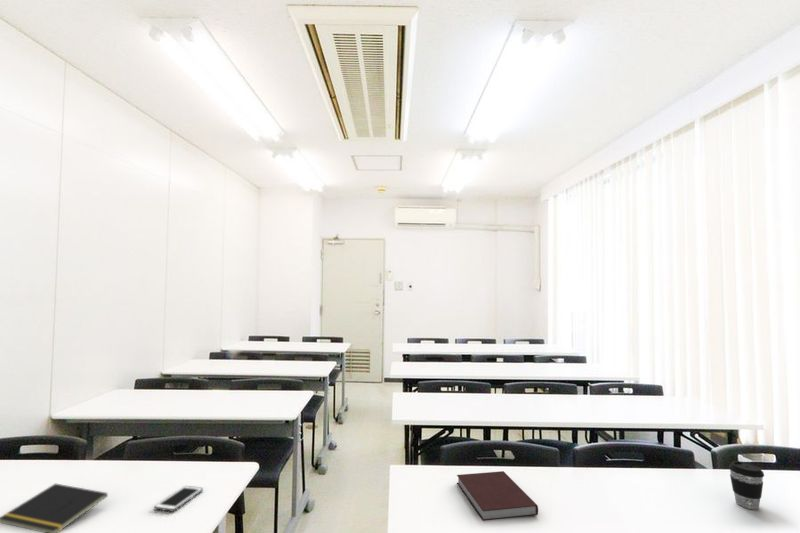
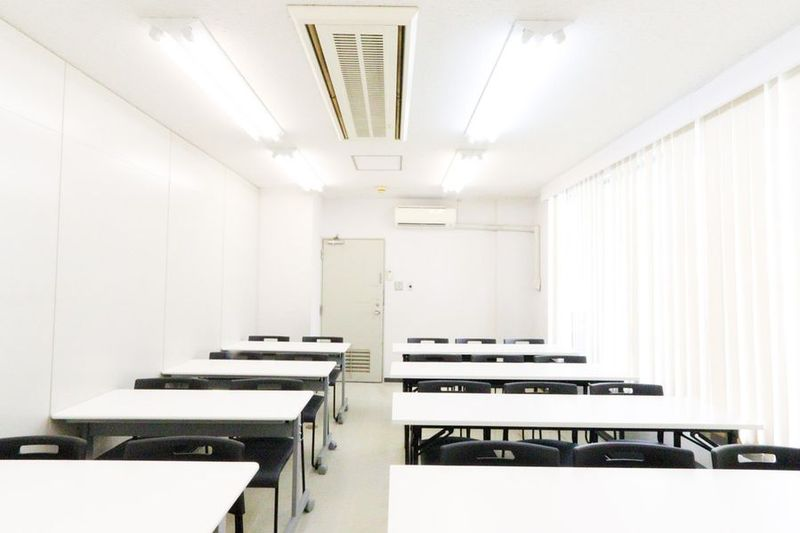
- cell phone [153,485,204,513]
- notepad [0,483,109,533]
- coffee cup [728,460,765,510]
- notebook [456,470,539,522]
